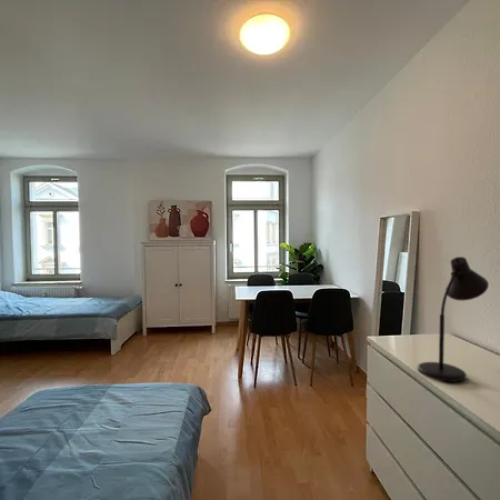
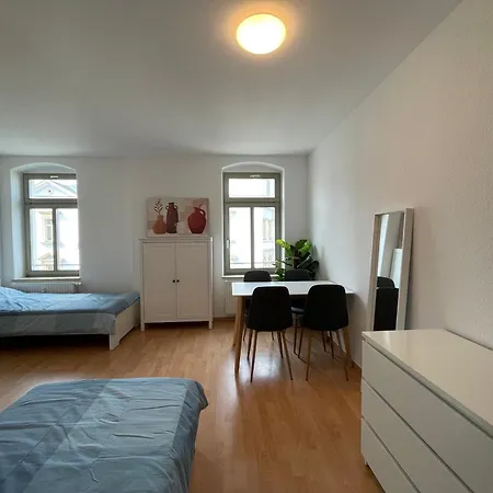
- desk lamp [417,256,490,383]
